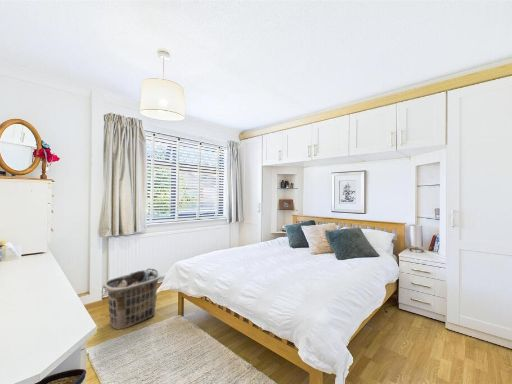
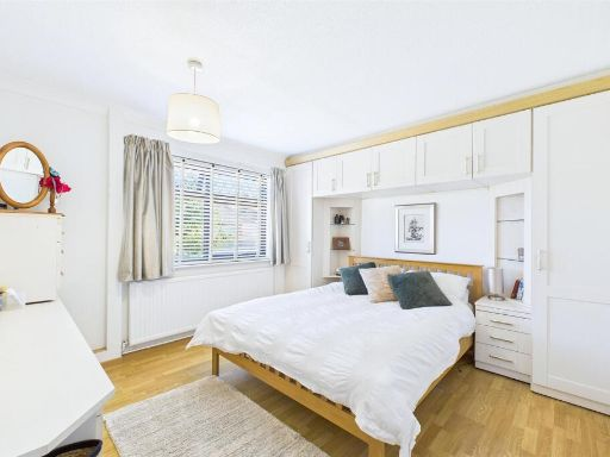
- clothes hamper [103,267,162,330]
